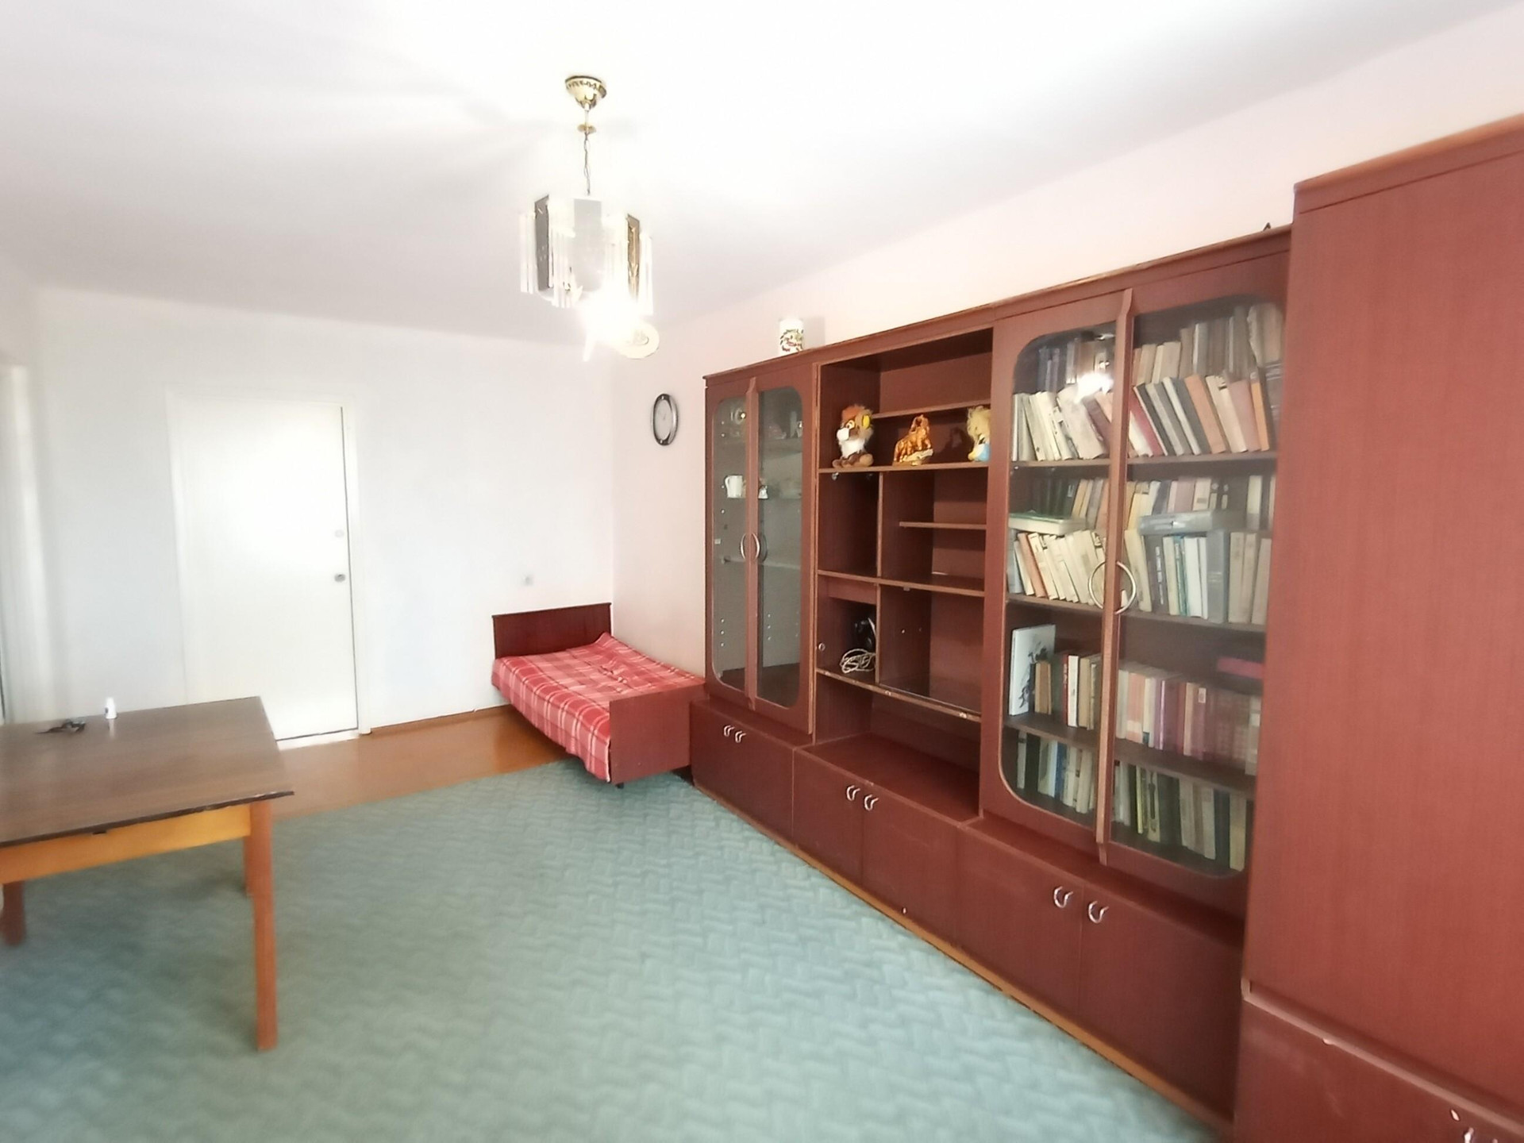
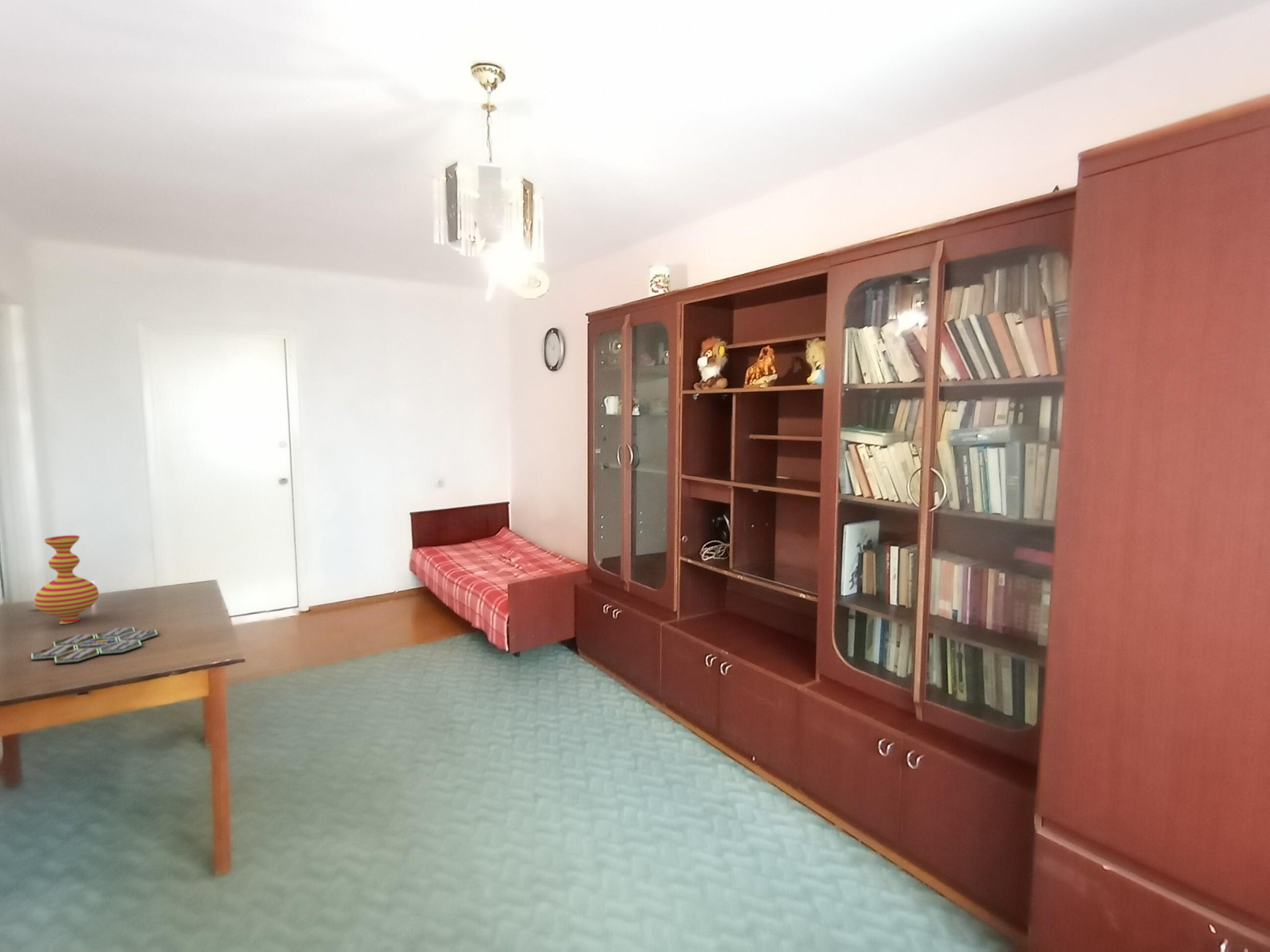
+ board game [30,626,159,665]
+ vase [34,535,99,625]
